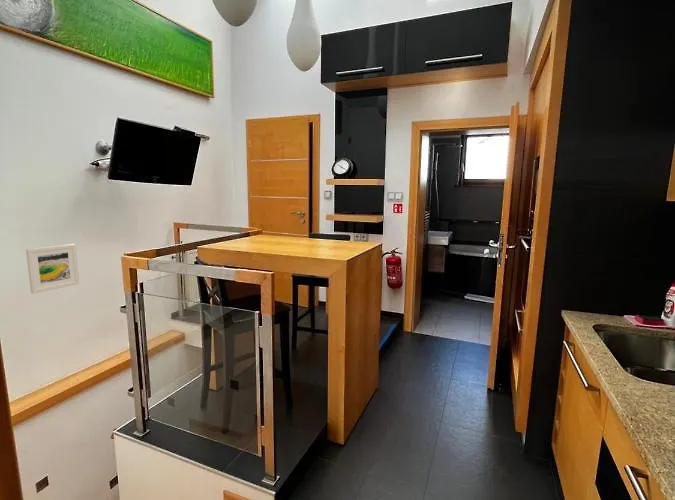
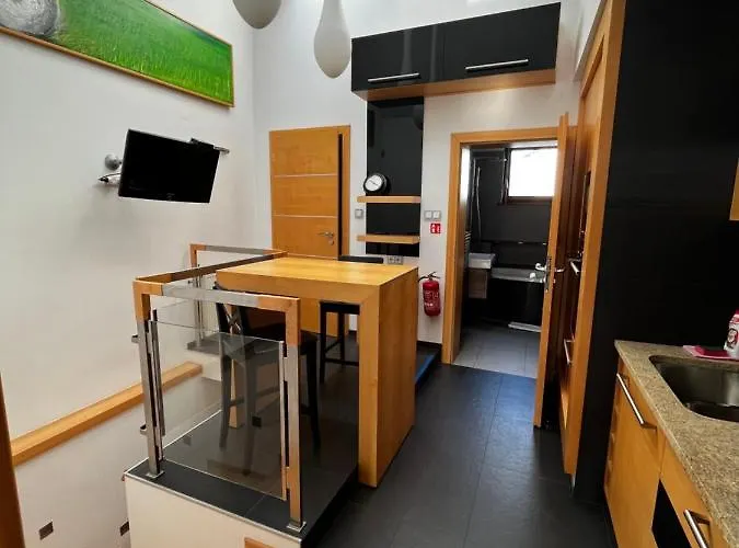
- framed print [25,243,80,294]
